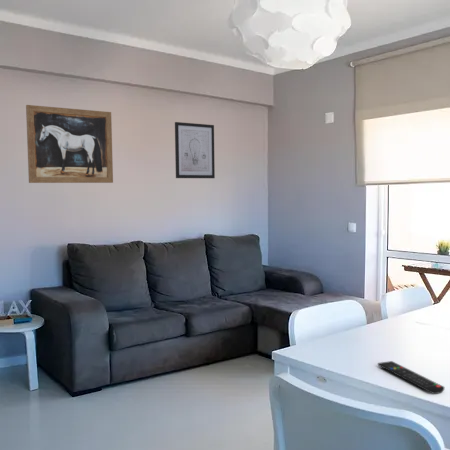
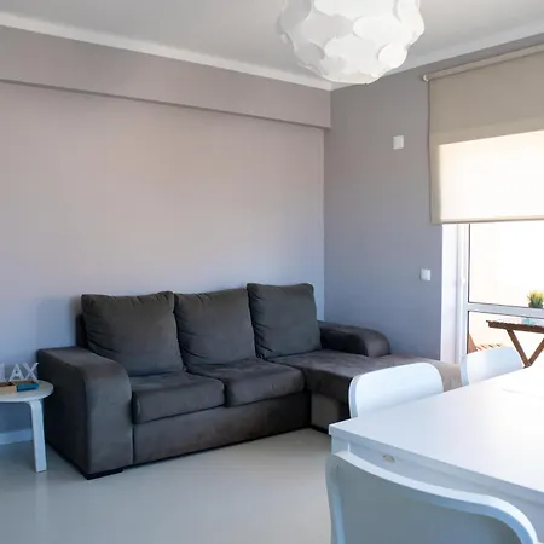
- wall art [174,121,216,179]
- wall art [25,104,114,184]
- remote control [377,360,445,395]
